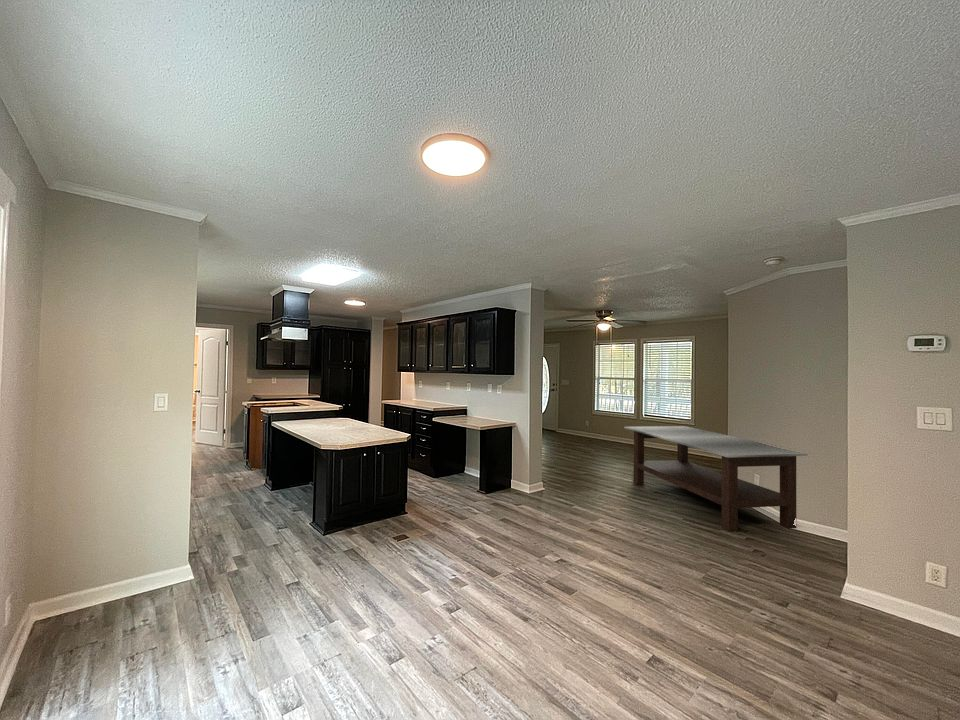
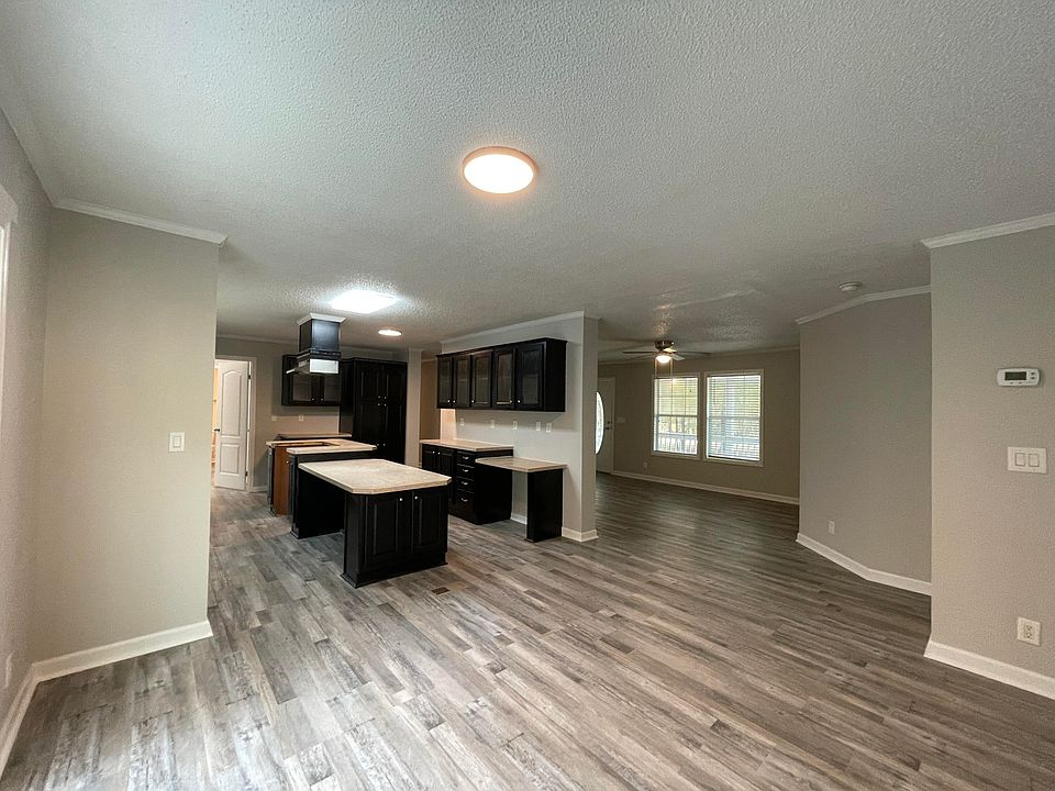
- coffee table [623,425,809,533]
